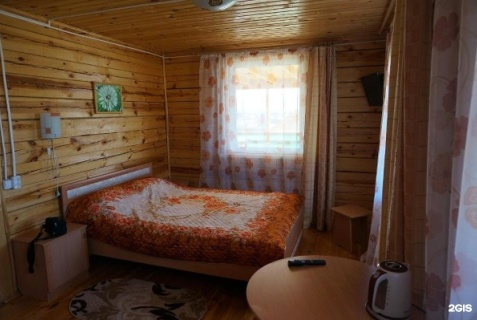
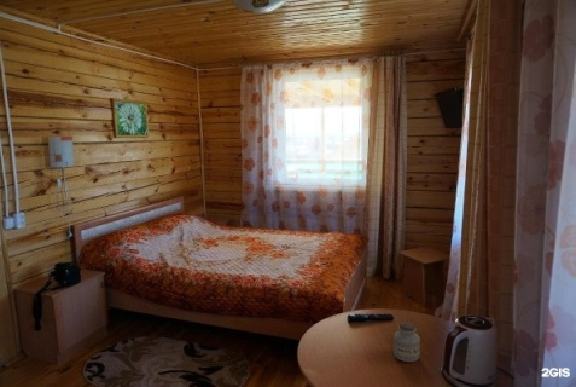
+ jar [392,320,421,363]
